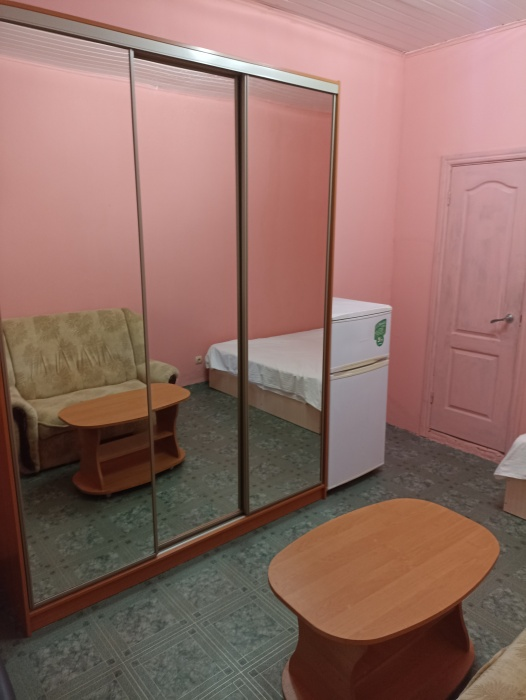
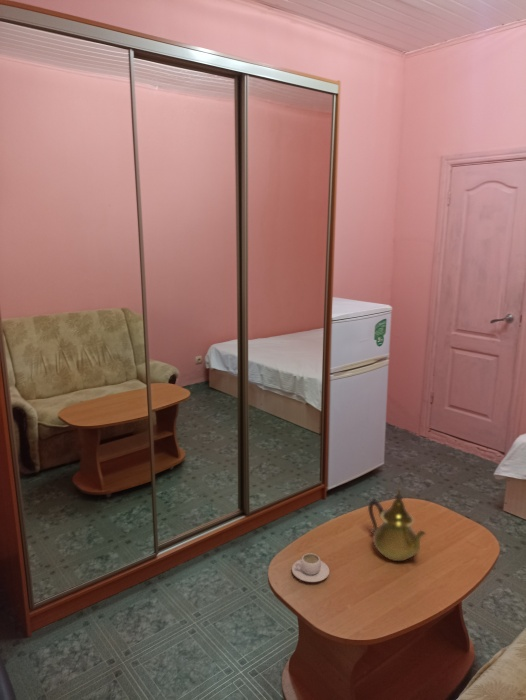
+ teapot [367,487,427,562]
+ teacup [291,552,330,583]
